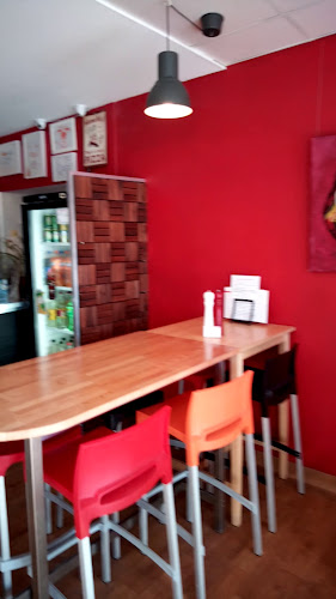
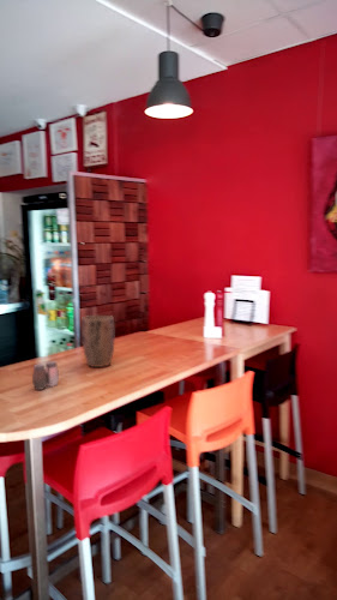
+ salt and pepper shaker [31,360,60,391]
+ plant pot [80,314,115,368]
